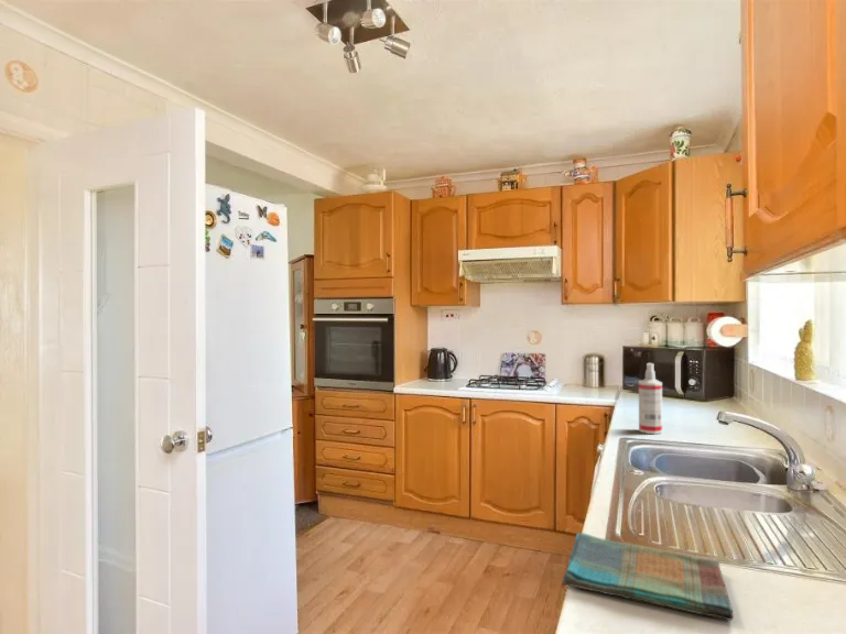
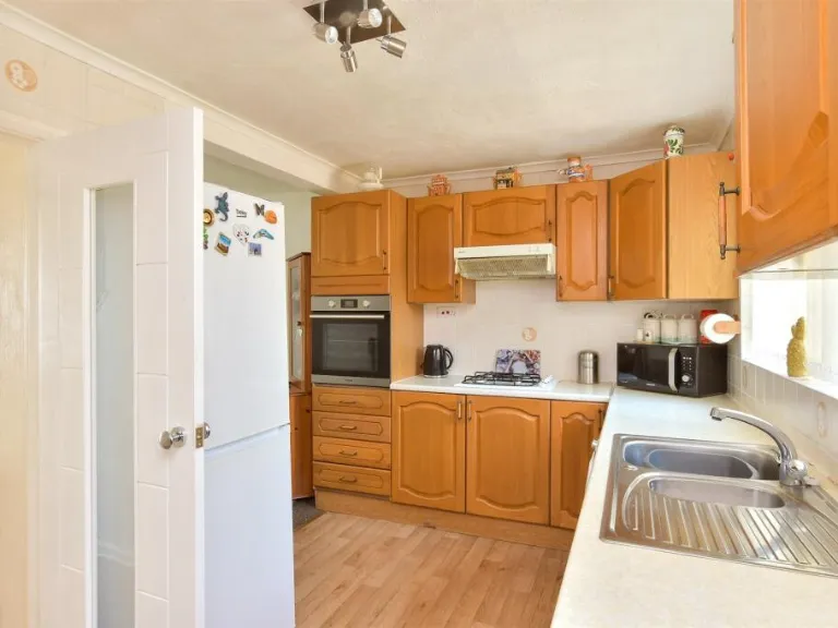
- spray bottle [638,362,663,435]
- dish towel [562,532,735,622]
